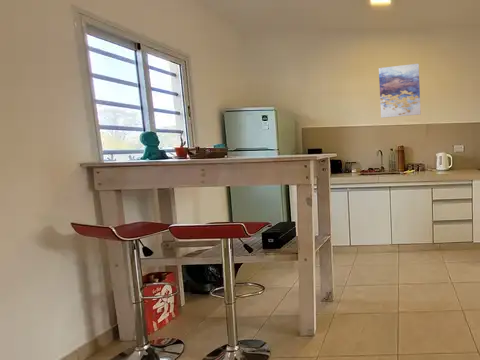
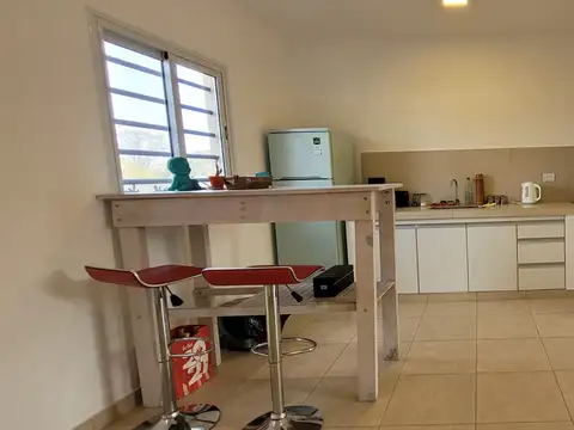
- wall art [378,63,422,119]
